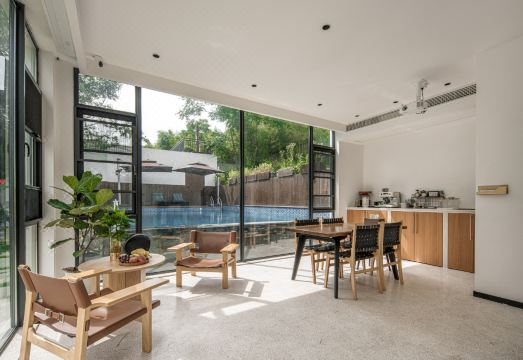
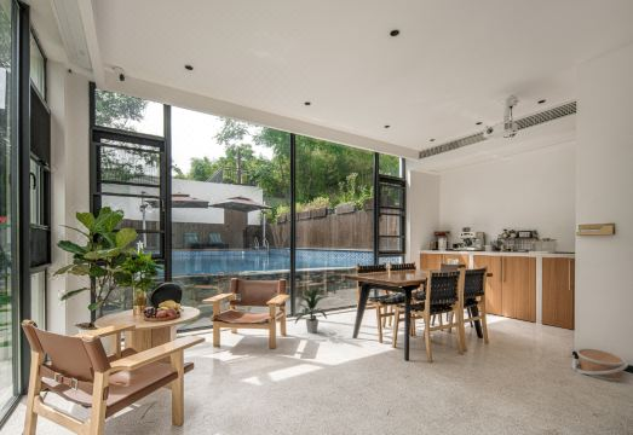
+ basket [571,348,629,382]
+ indoor plant [294,286,332,335]
